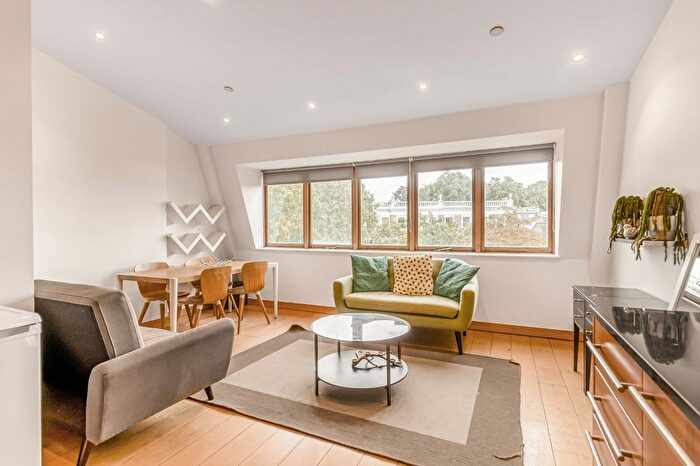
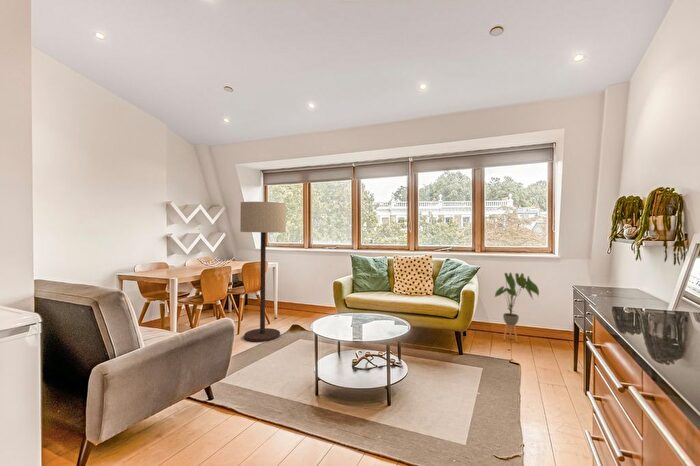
+ house plant [494,272,540,343]
+ floor lamp [239,201,287,343]
